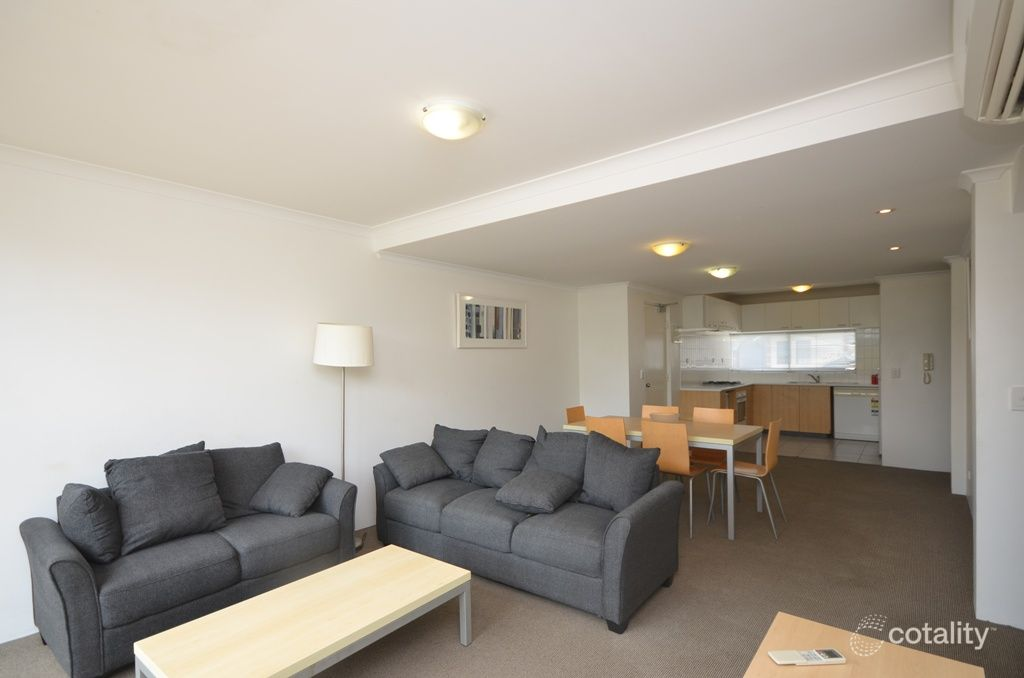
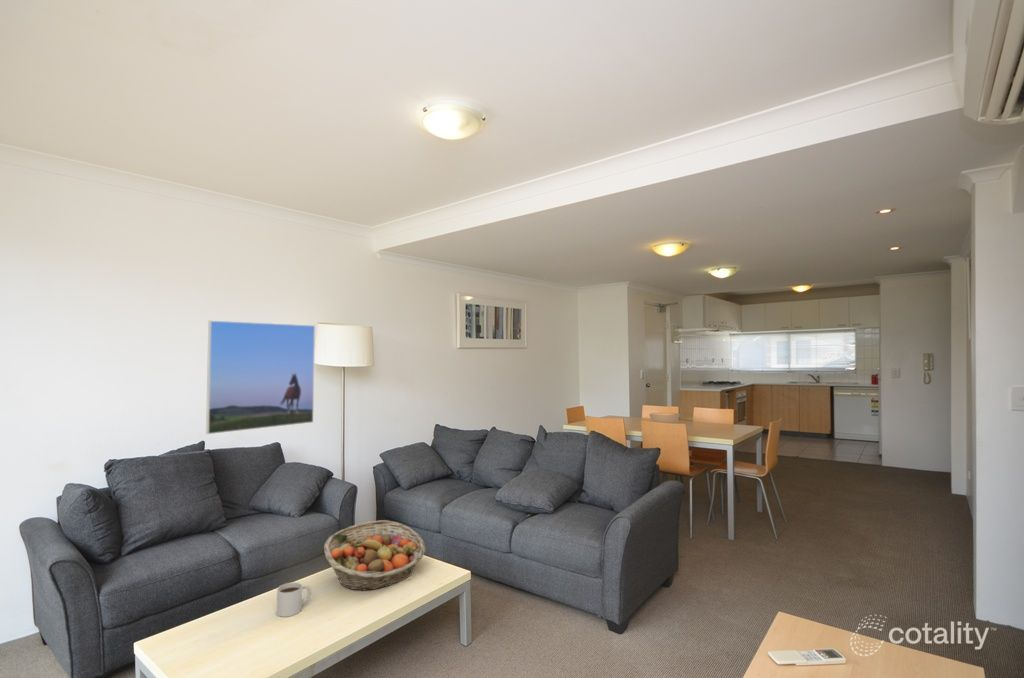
+ mug [276,581,312,618]
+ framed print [205,320,316,435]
+ fruit basket [323,519,427,591]
